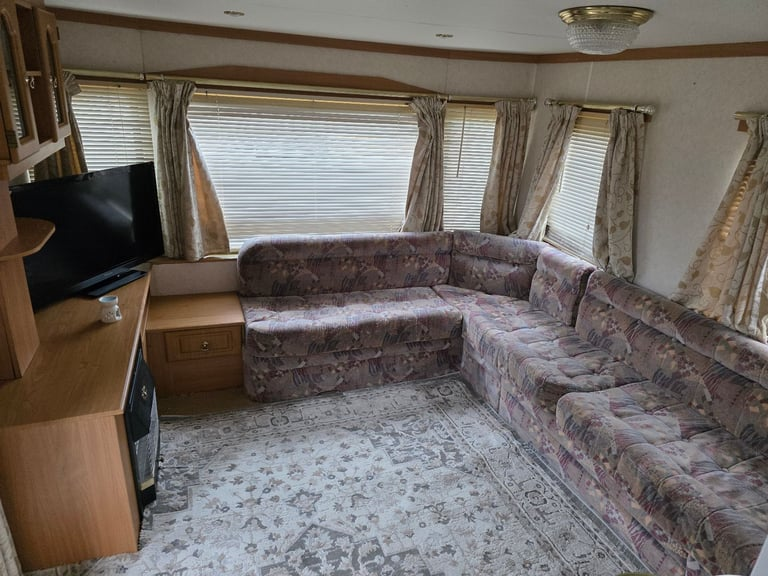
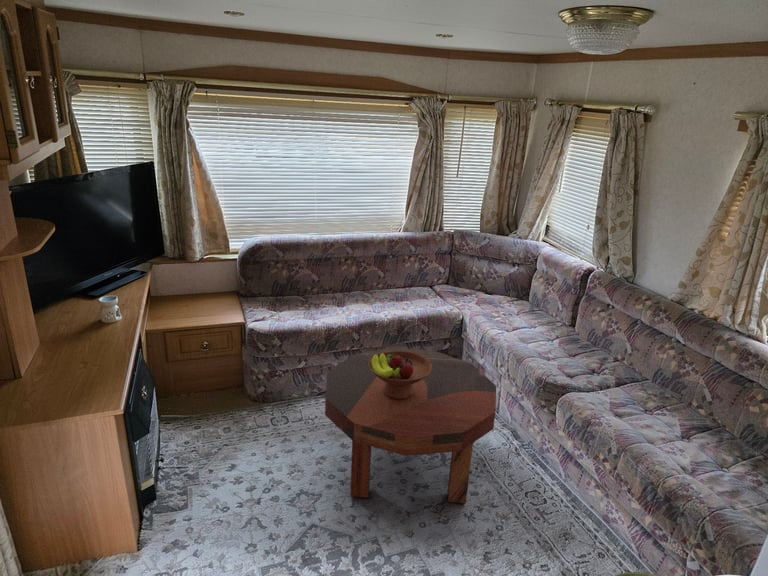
+ fruit bowl [368,351,432,399]
+ coffee table [324,347,497,504]
